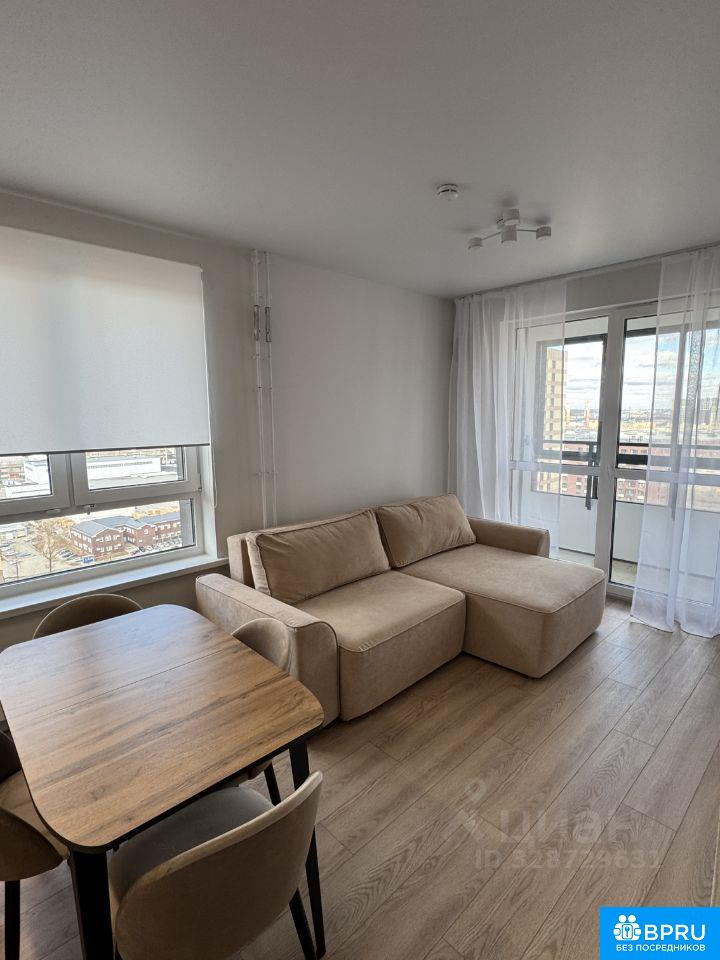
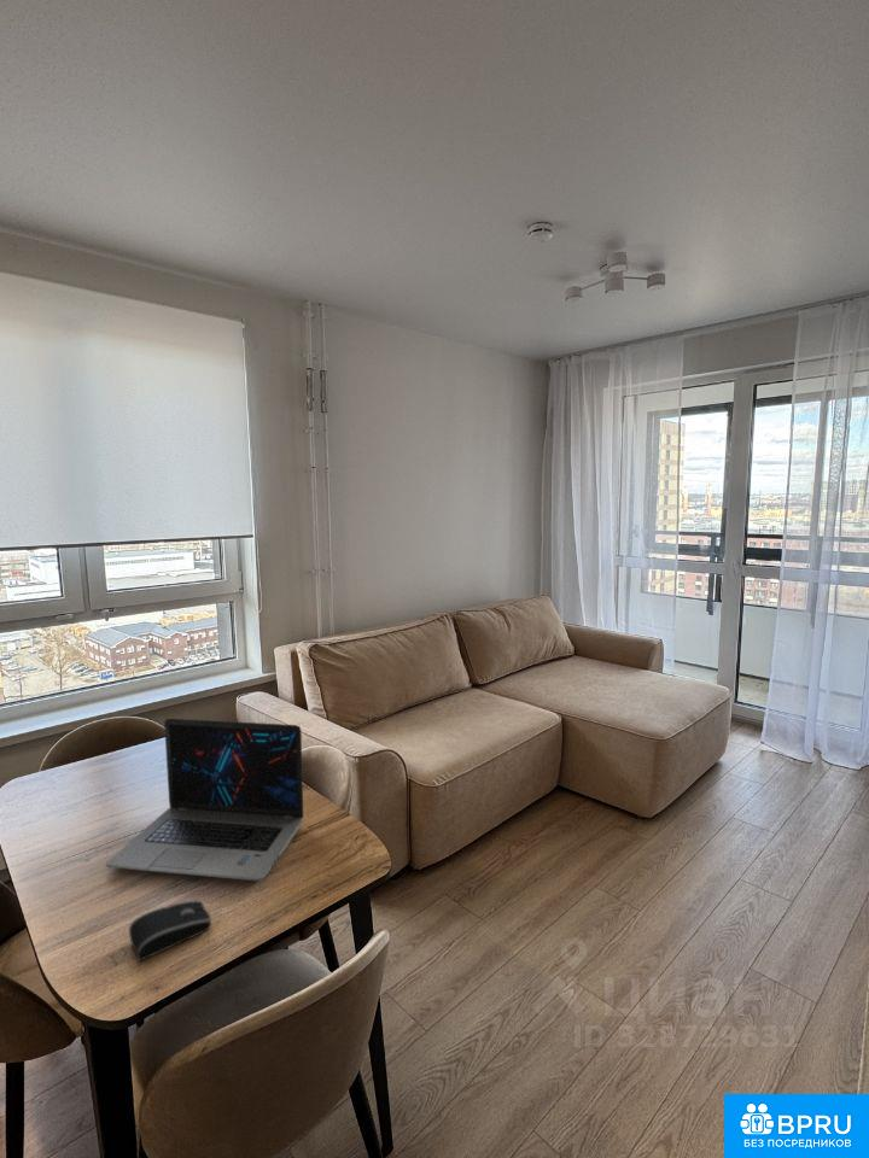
+ computer mouse [128,899,212,963]
+ laptop [105,717,304,882]
